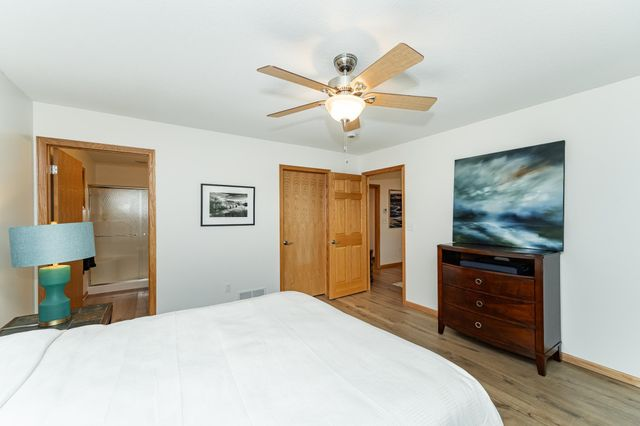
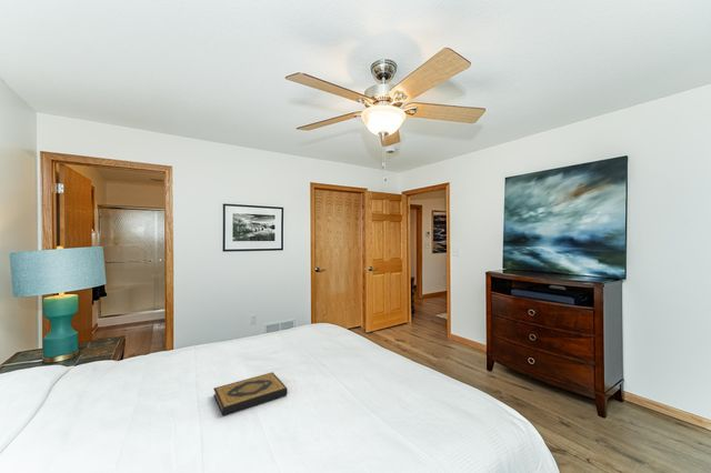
+ hardback book [212,371,289,416]
